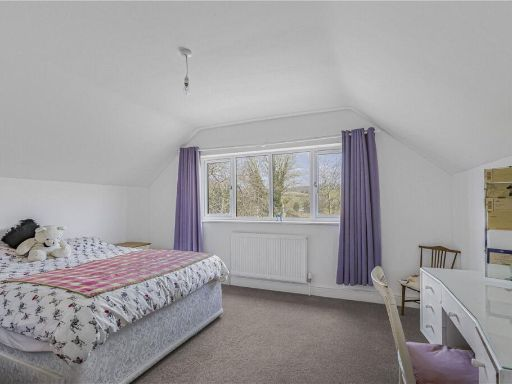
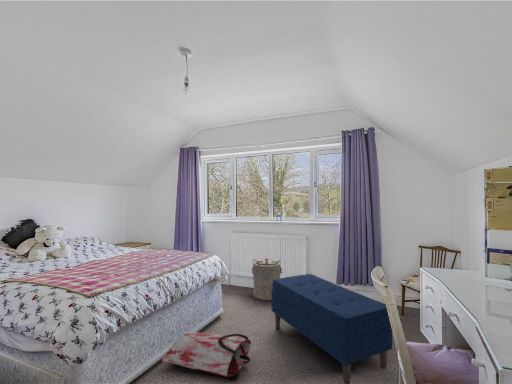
+ laundry hamper [251,258,283,301]
+ bag [161,330,252,381]
+ bench [270,273,393,384]
